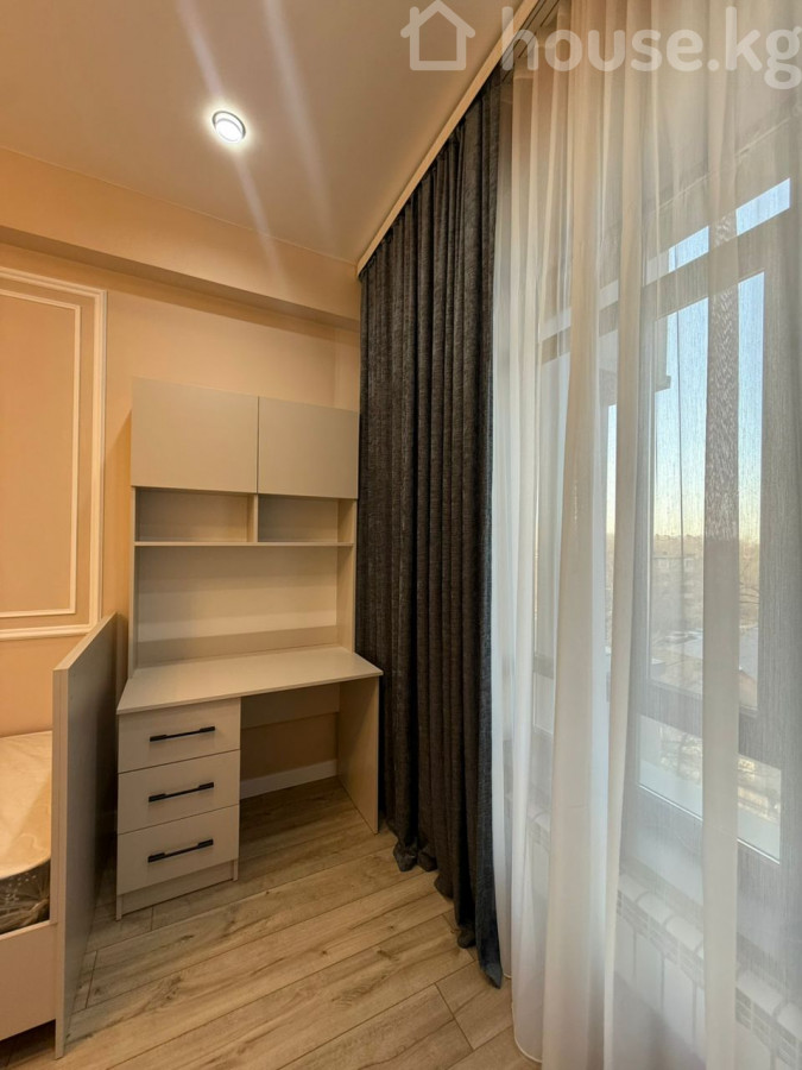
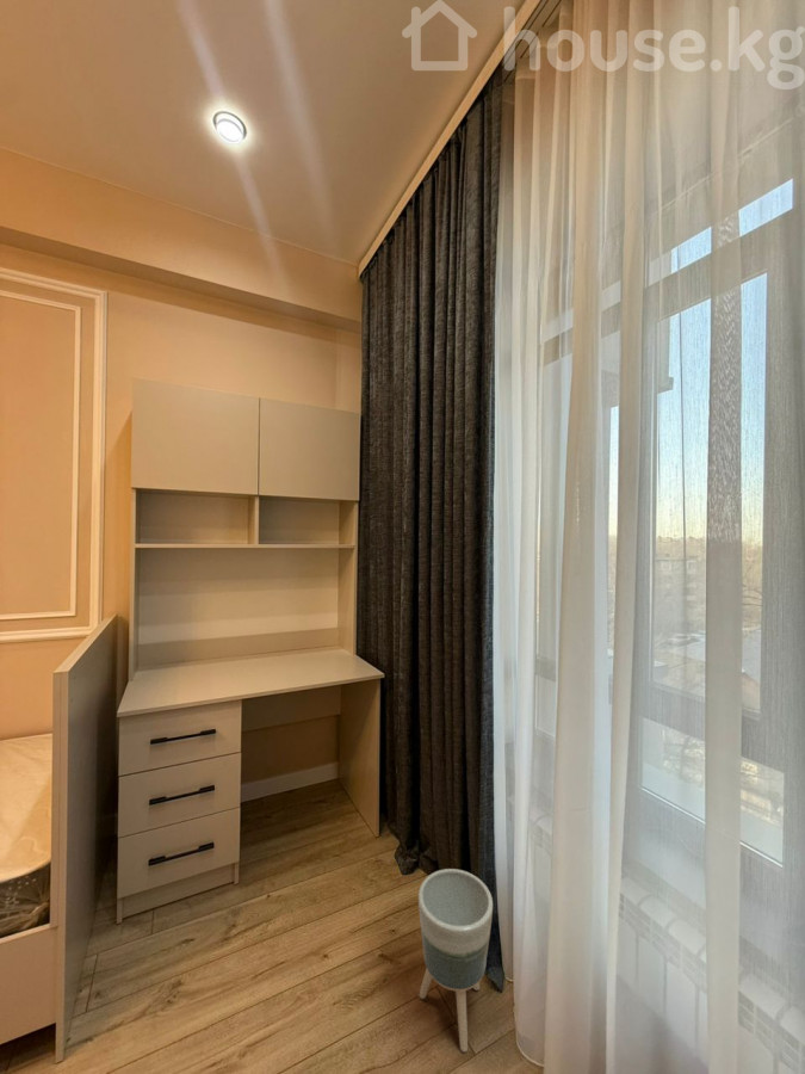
+ planter [417,868,494,1054]
